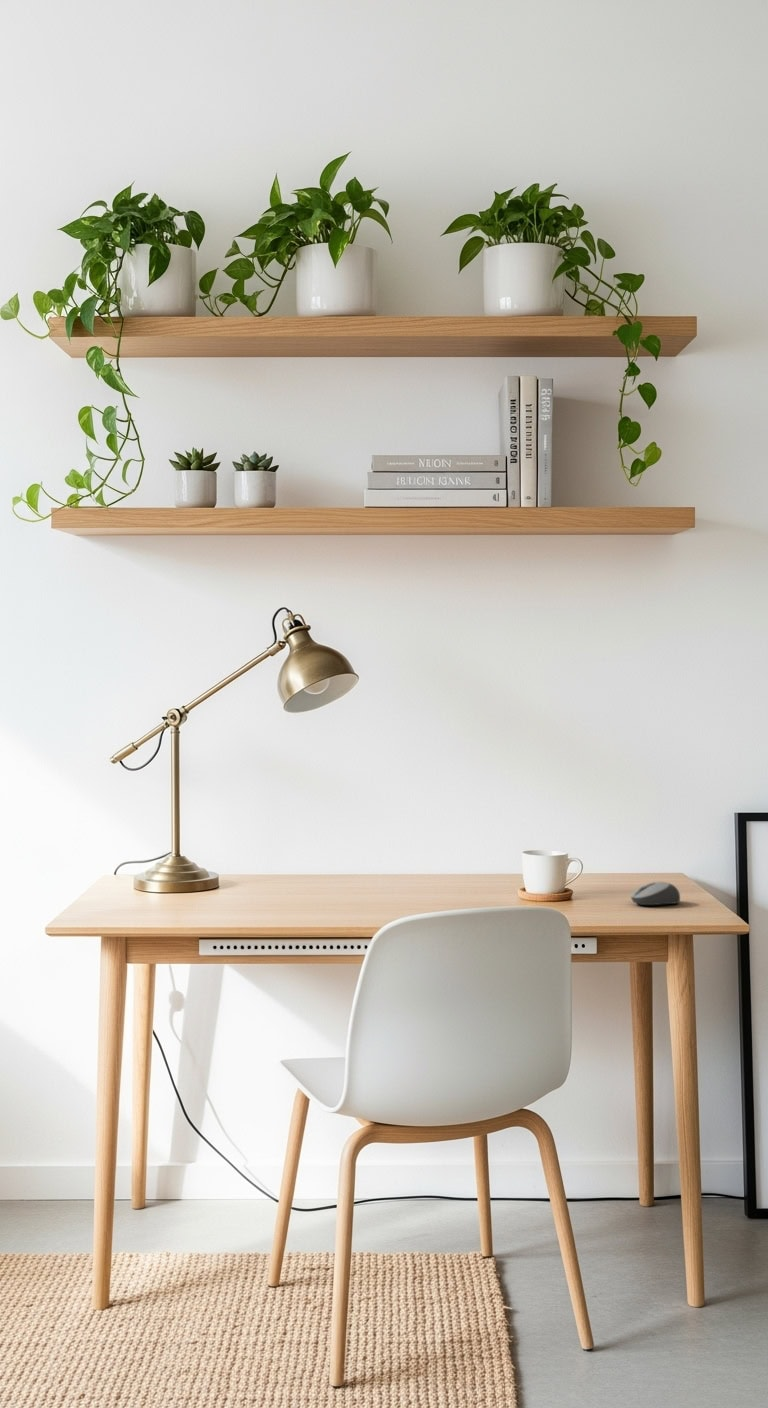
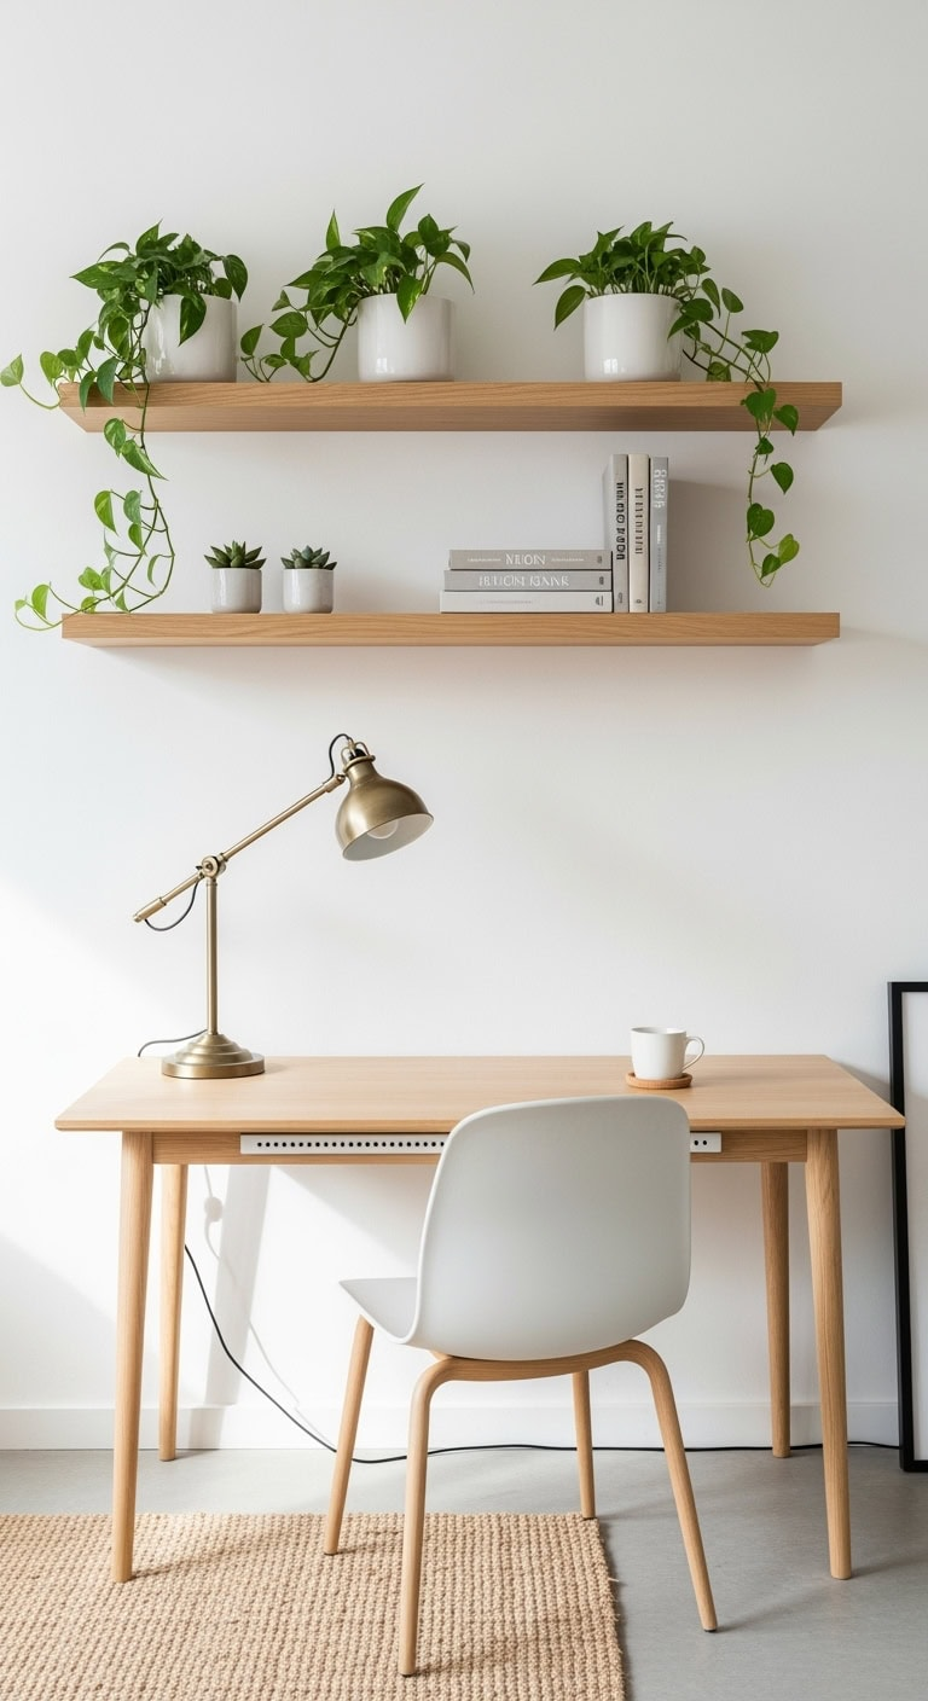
- computer mouse [629,881,681,906]
